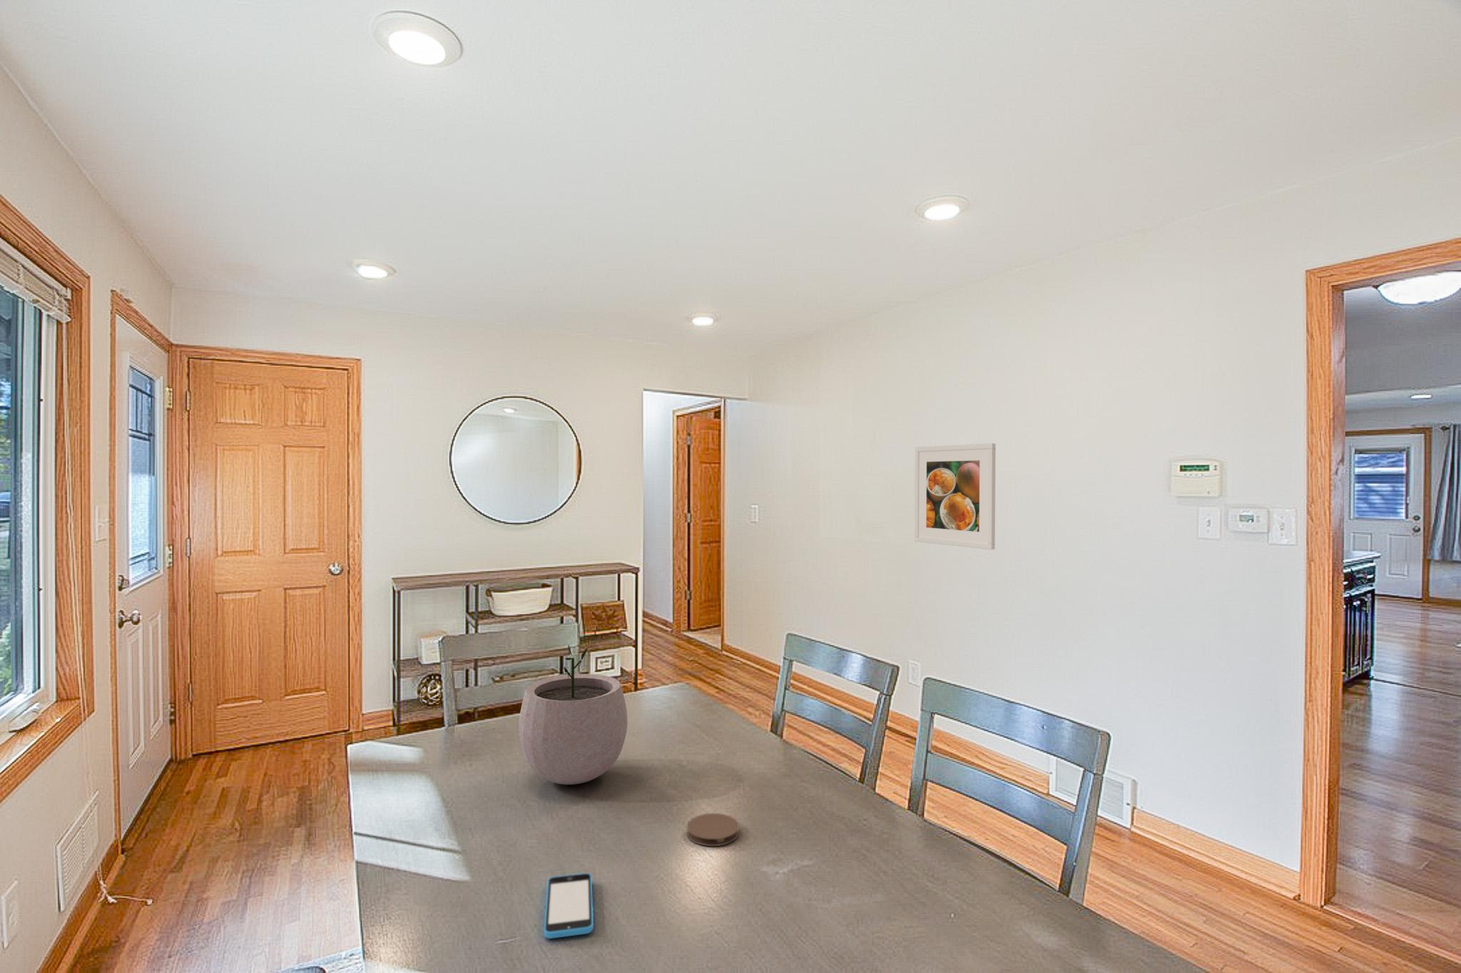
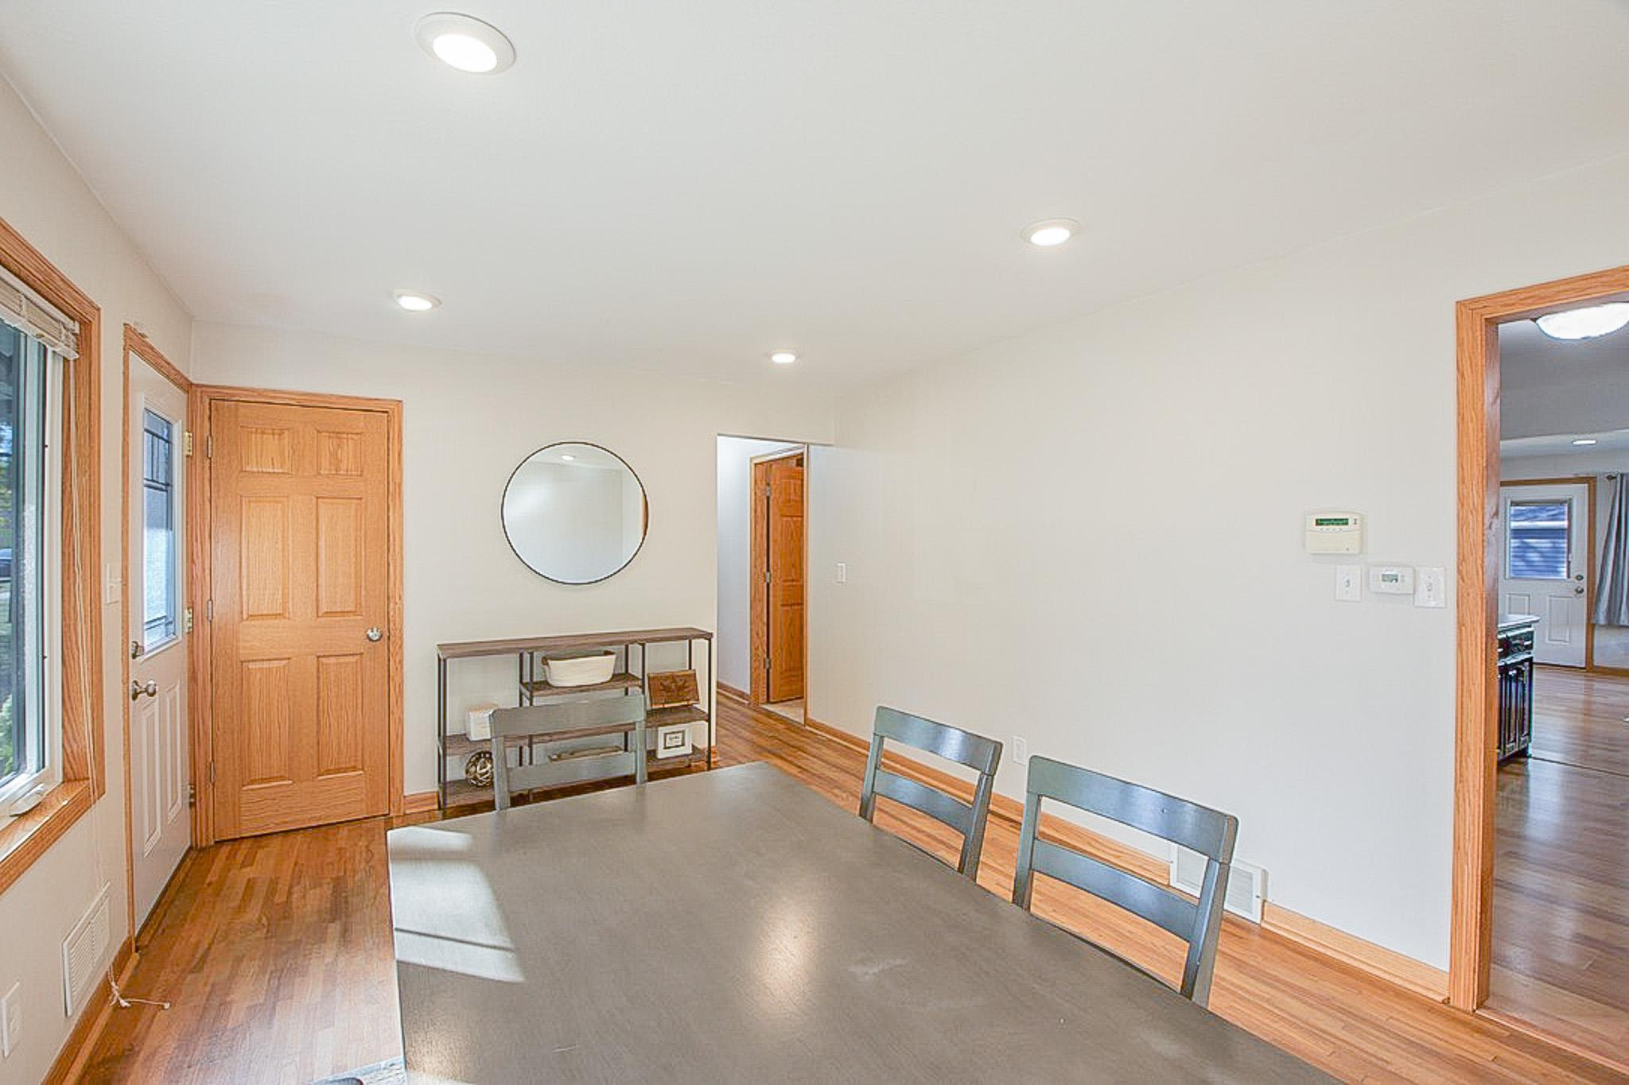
- smartphone [543,872,594,939]
- plant pot [518,644,629,785]
- coaster [687,812,740,847]
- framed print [914,443,996,551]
